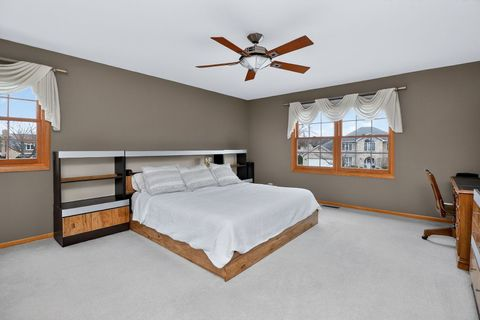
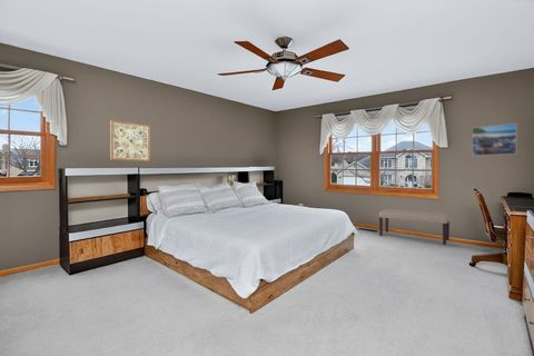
+ wall art [109,119,151,162]
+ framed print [471,122,517,157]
+ bench [377,208,452,246]
